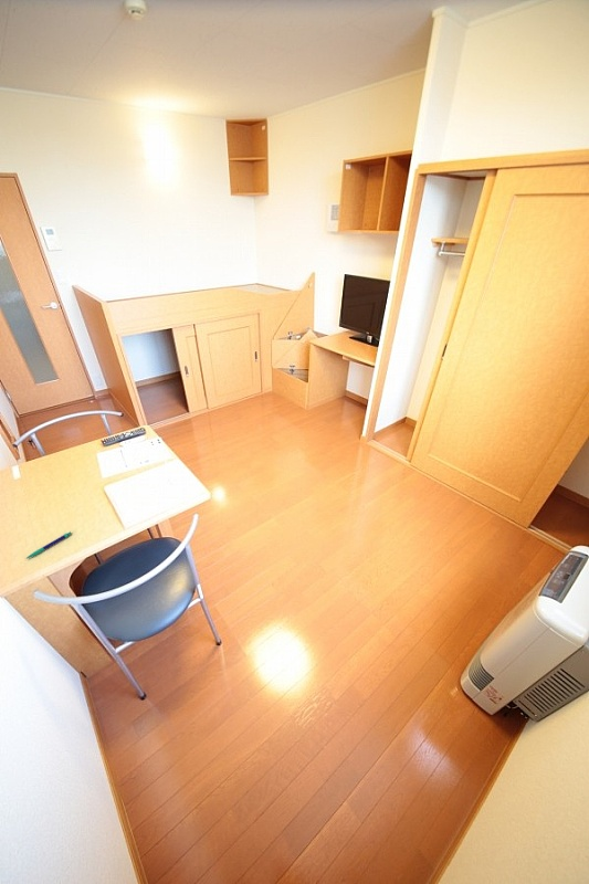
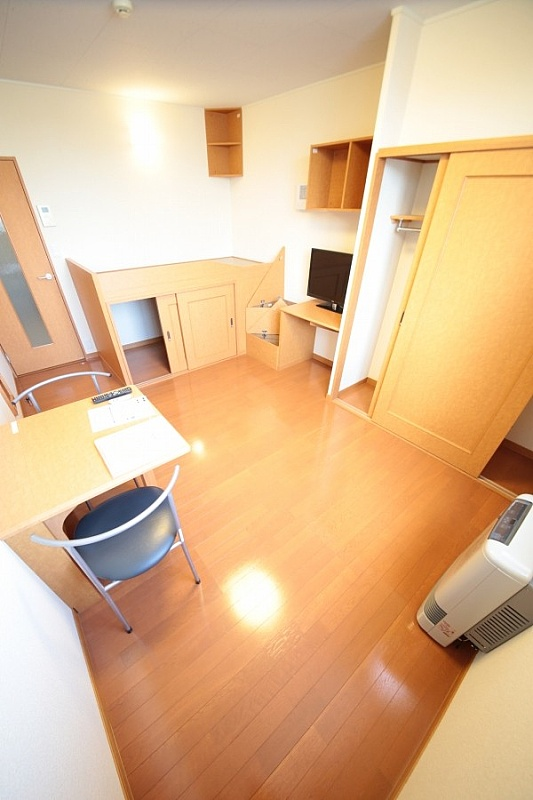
- pen [24,530,73,560]
